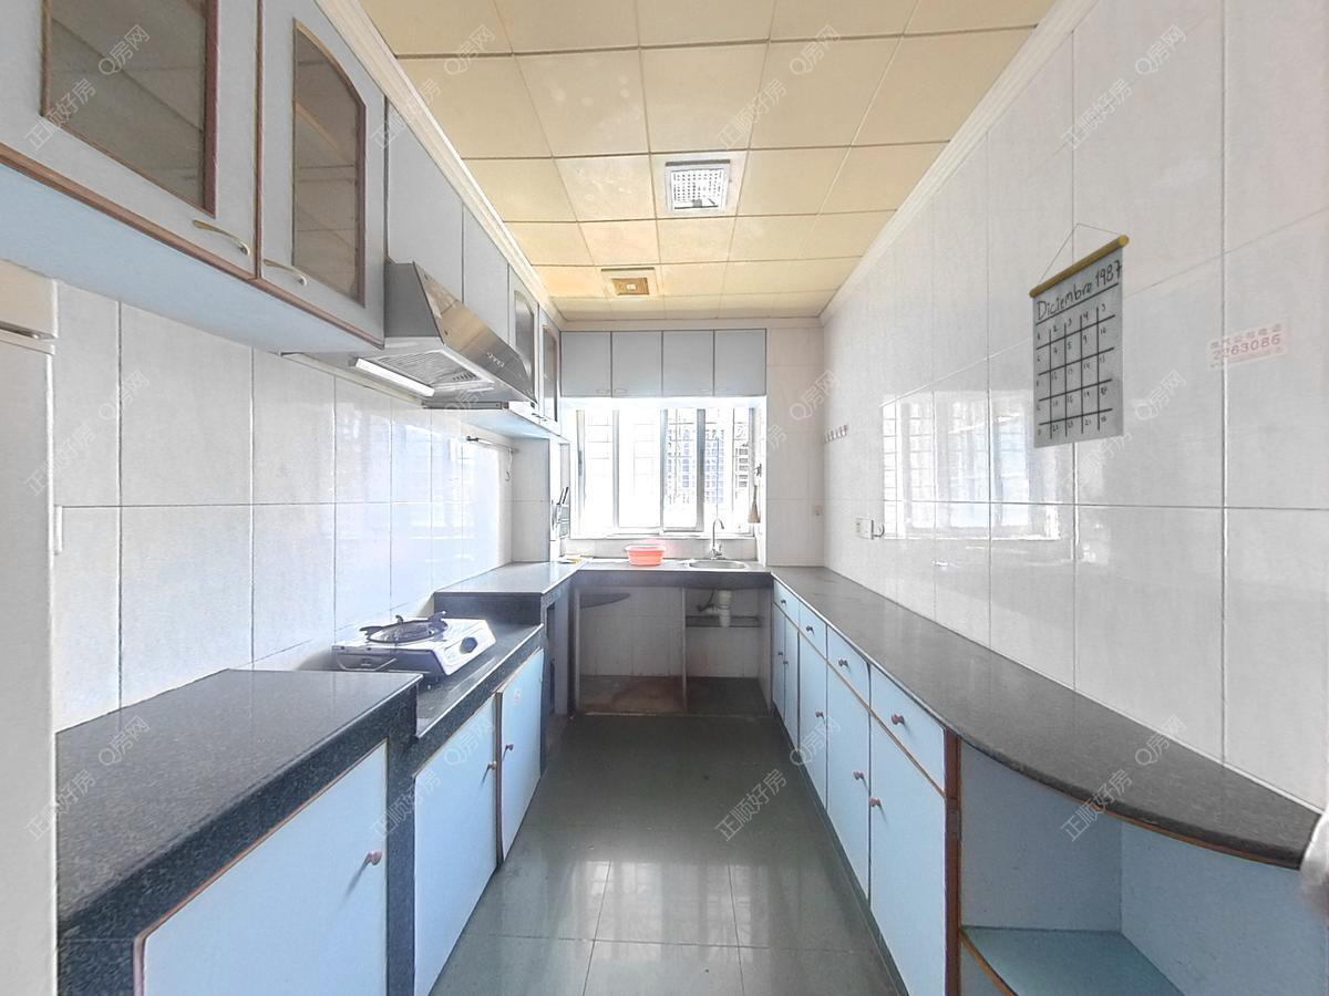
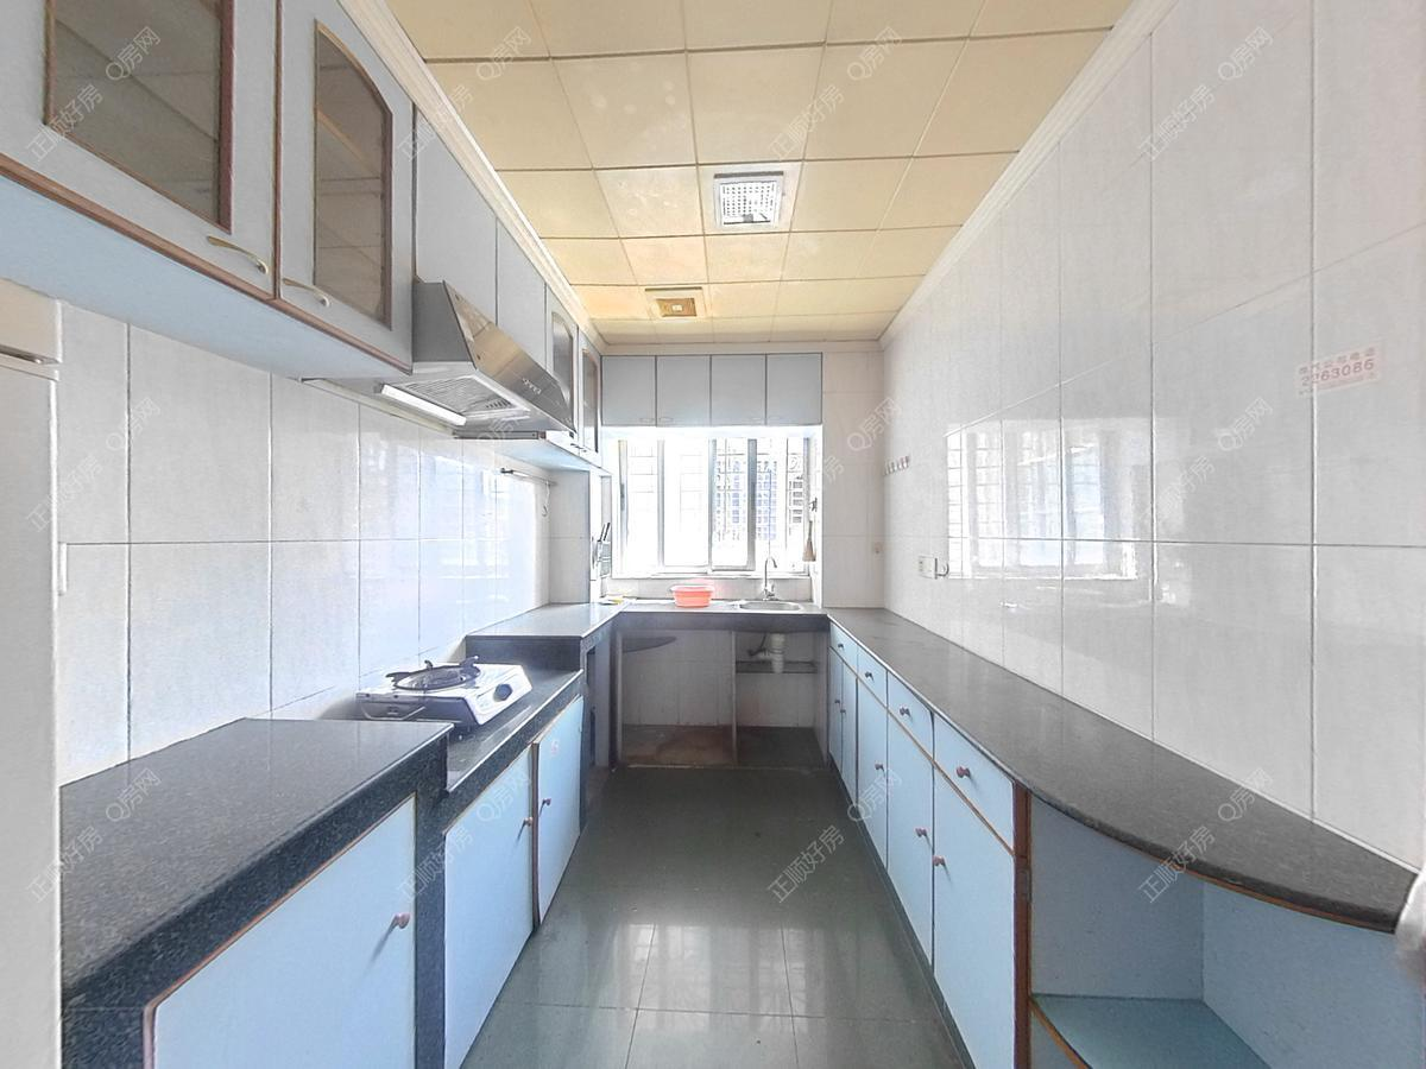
- calendar [1028,222,1130,450]
